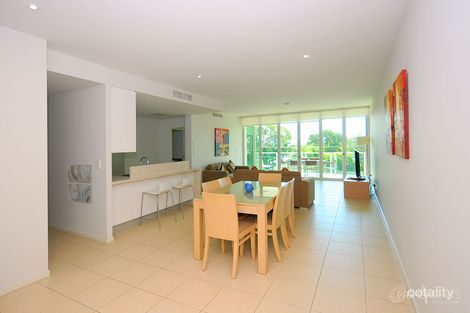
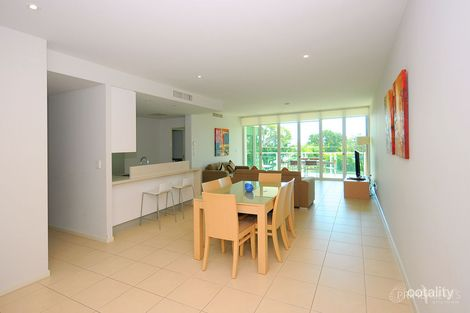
- wall art [66,164,93,205]
